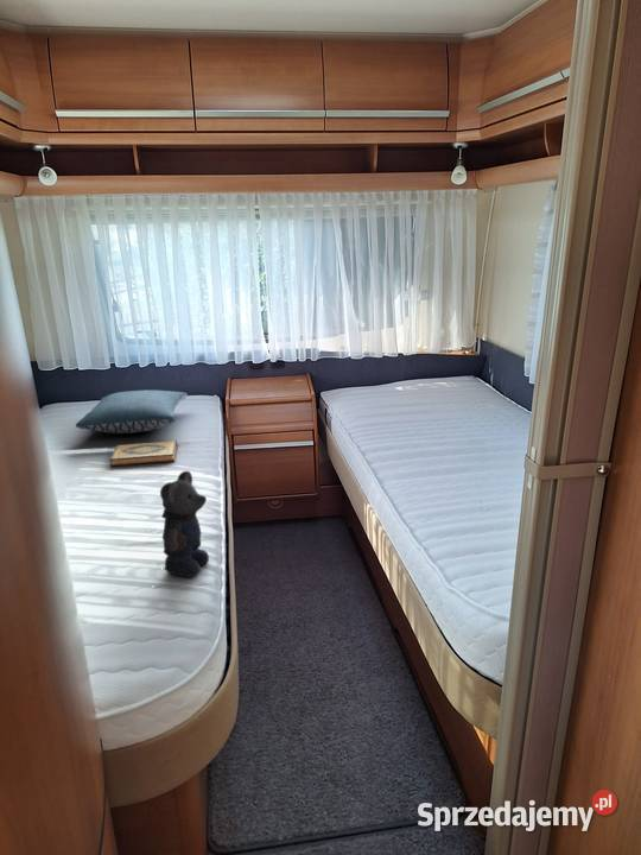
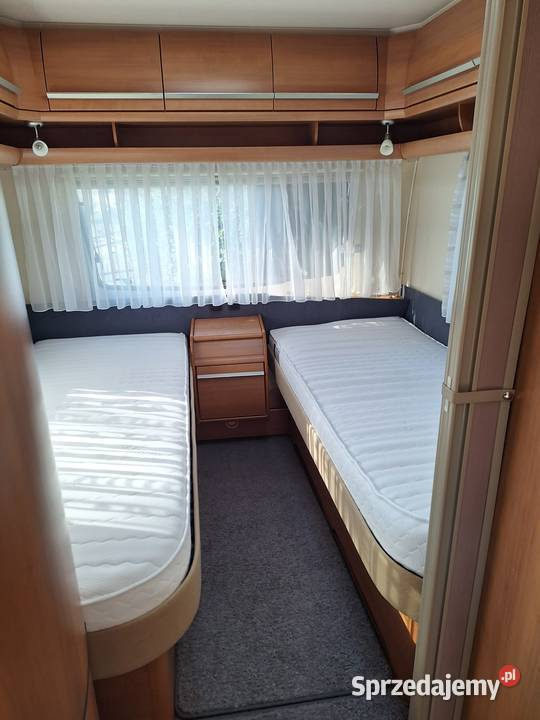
- pillow [75,390,189,435]
- hardback book [109,439,178,468]
- bear [157,470,210,578]
